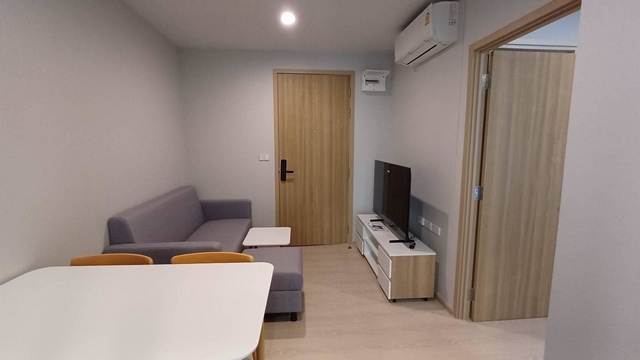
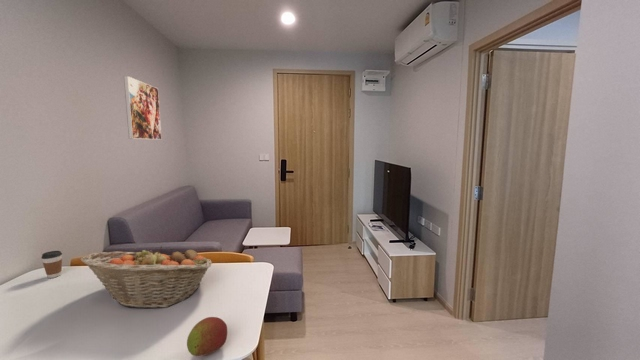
+ coffee cup [41,250,63,279]
+ fruit basket [80,245,213,309]
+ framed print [123,75,163,141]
+ fruit [186,316,228,357]
